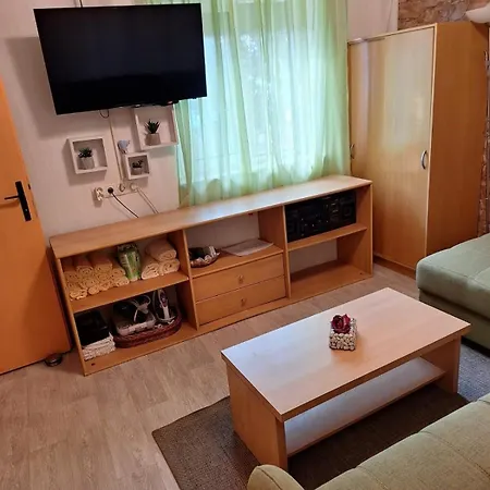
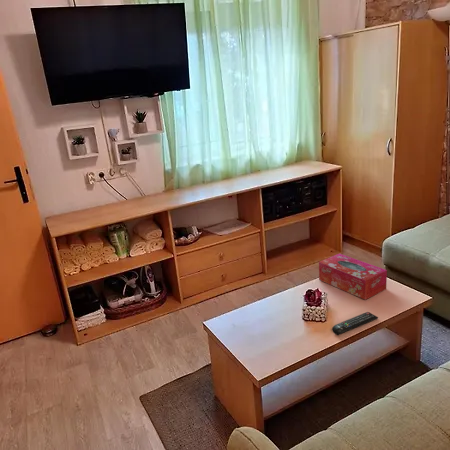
+ remote control [331,311,379,336]
+ tissue box [318,253,388,301]
